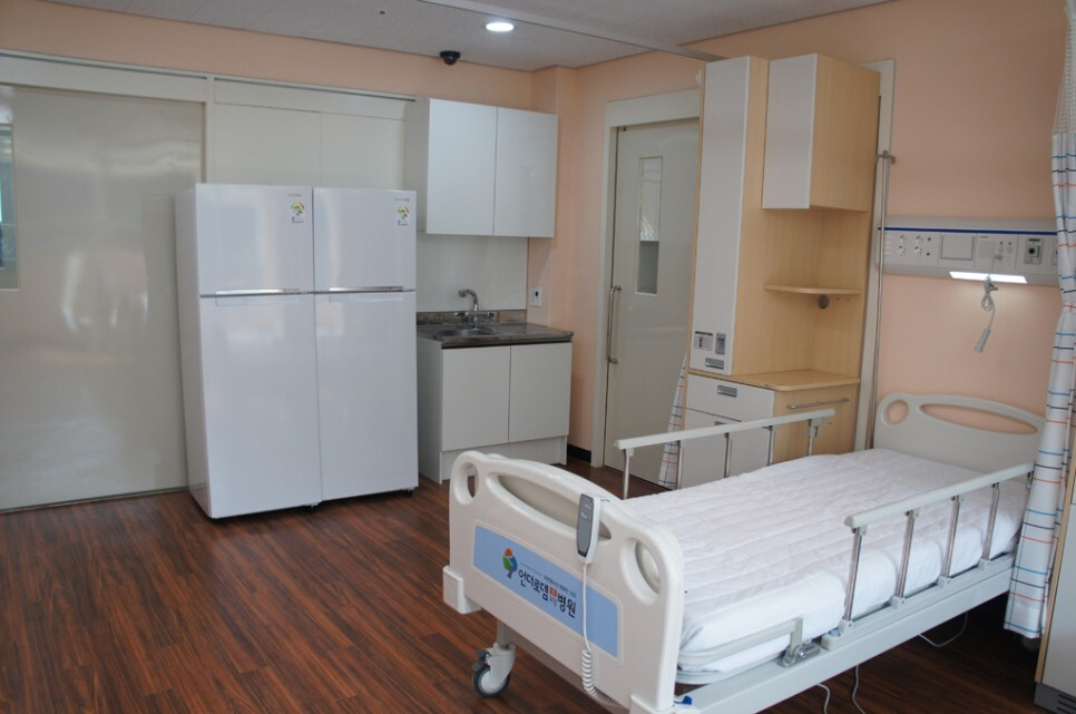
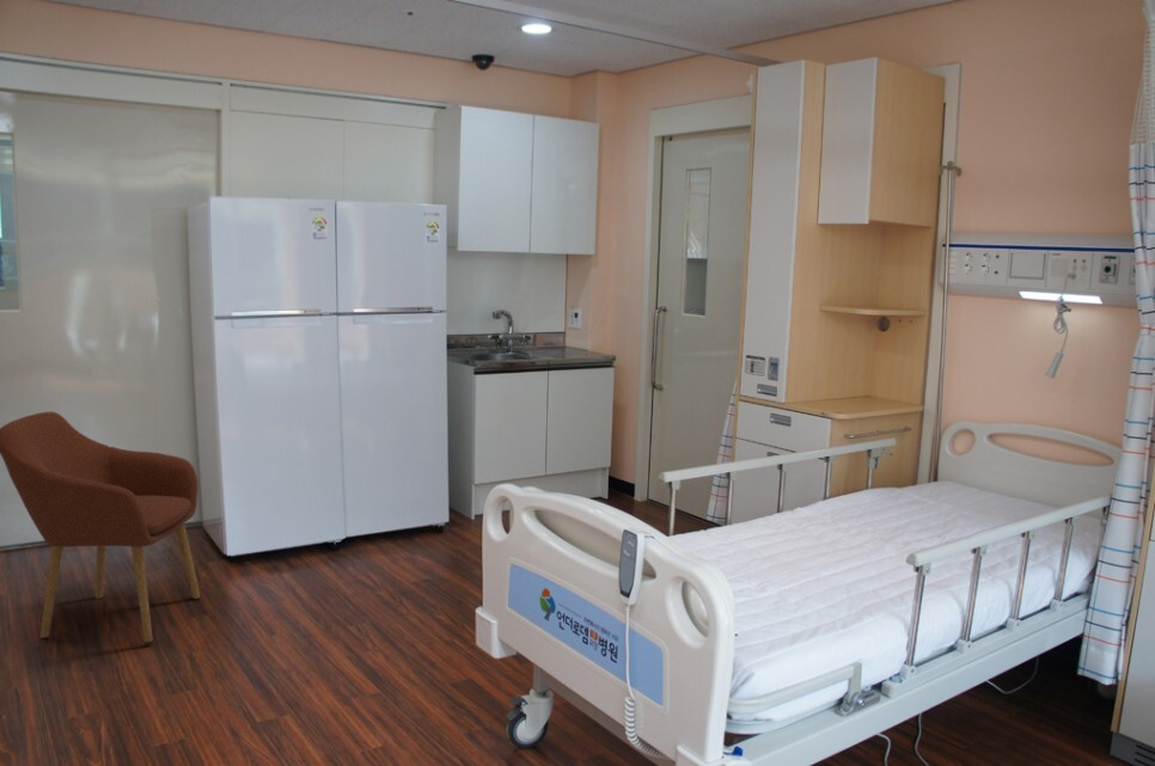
+ armchair [0,411,201,645]
